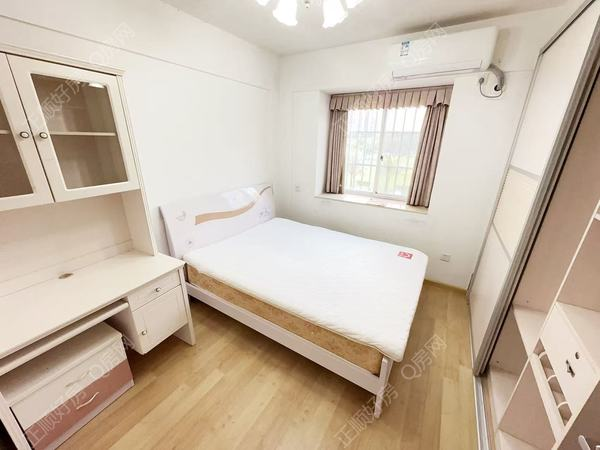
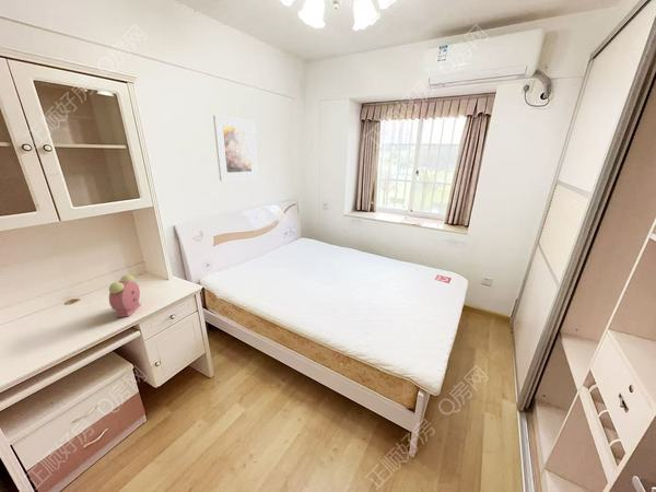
+ alarm clock [108,273,142,318]
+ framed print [212,114,259,181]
